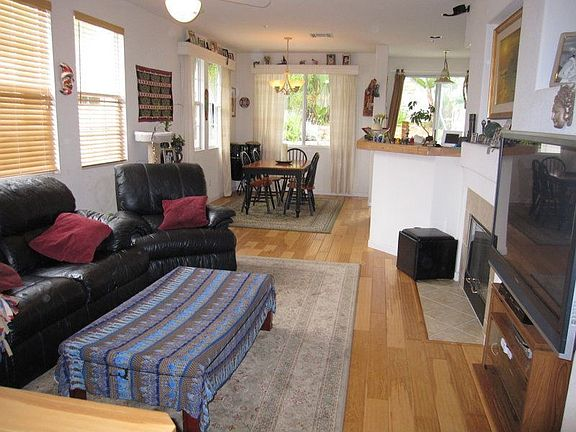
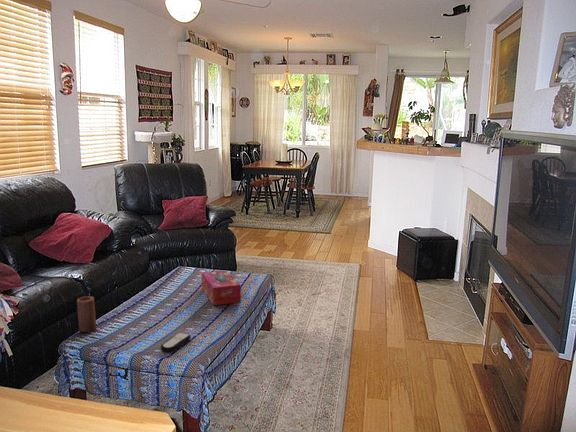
+ tissue box [201,269,242,306]
+ remote control [160,332,192,353]
+ candle [76,295,97,333]
